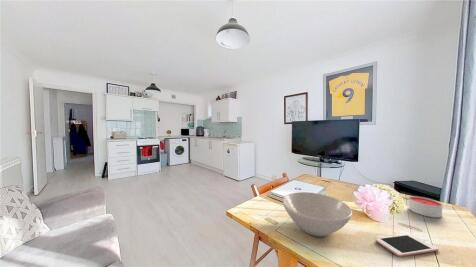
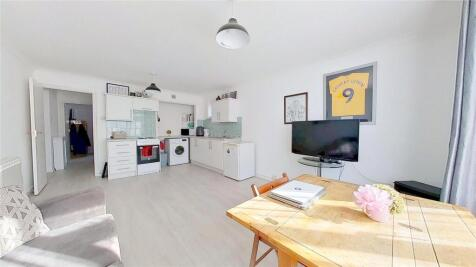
- candle [408,195,443,219]
- cell phone [374,233,440,258]
- bowl [282,191,353,238]
